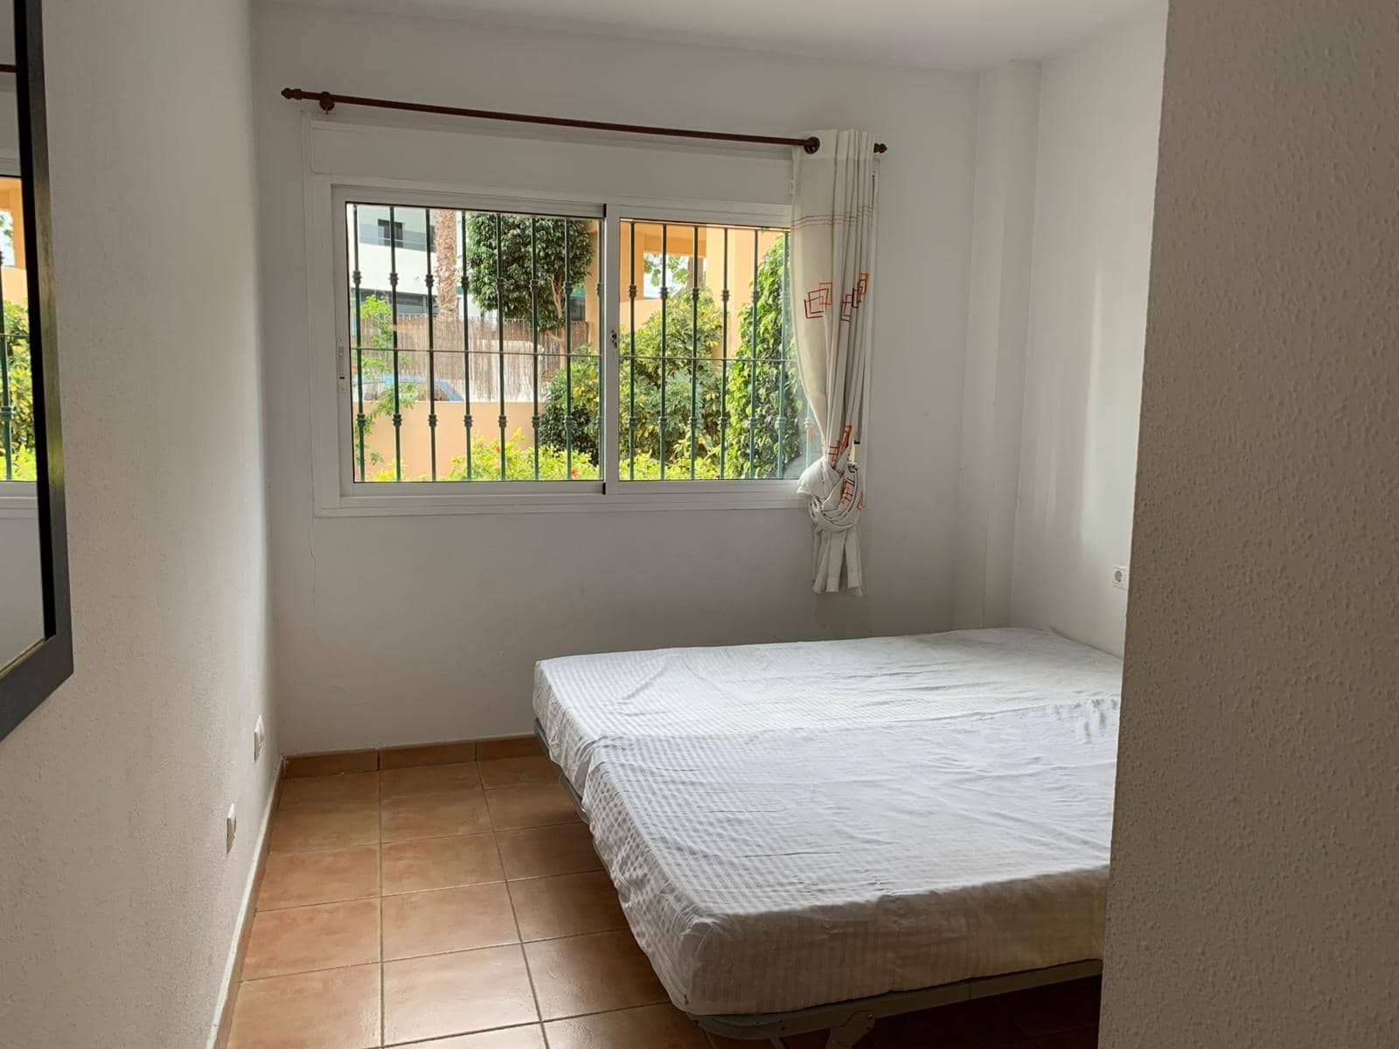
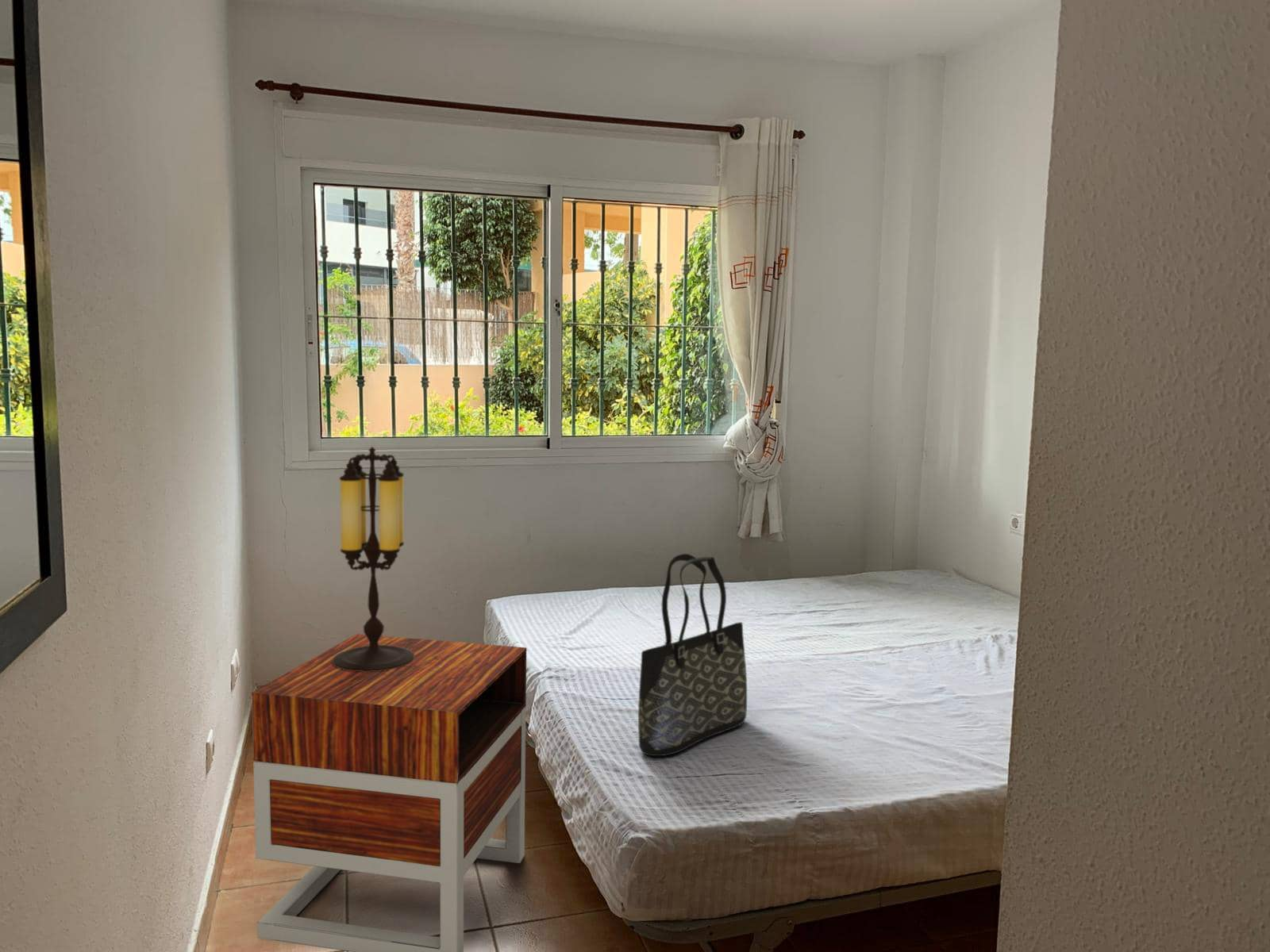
+ nightstand [251,633,527,952]
+ table lamp [333,446,414,672]
+ tote bag [637,553,748,757]
